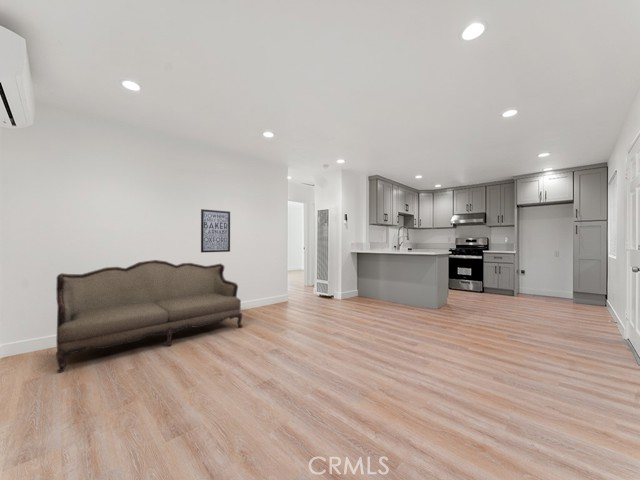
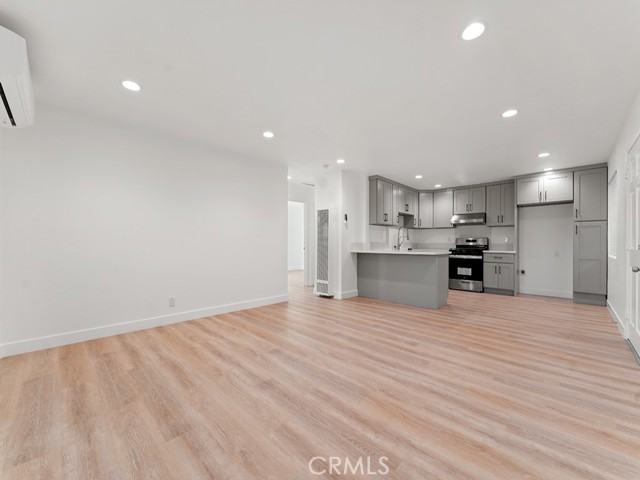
- sofa [55,259,243,374]
- wall art [200,208,231,254]
